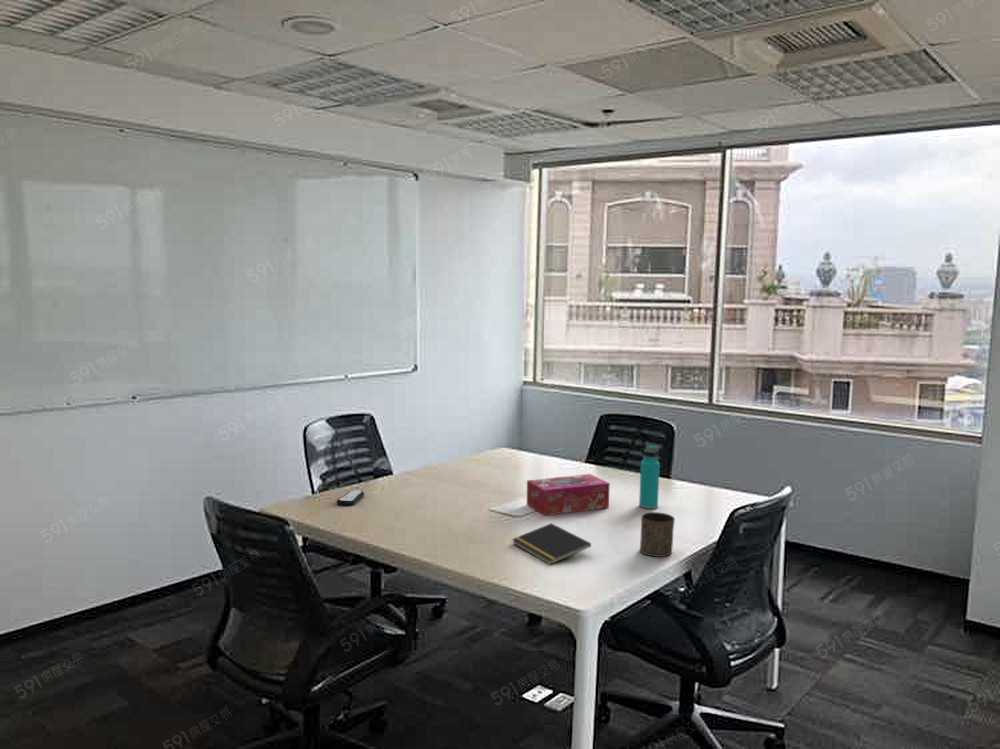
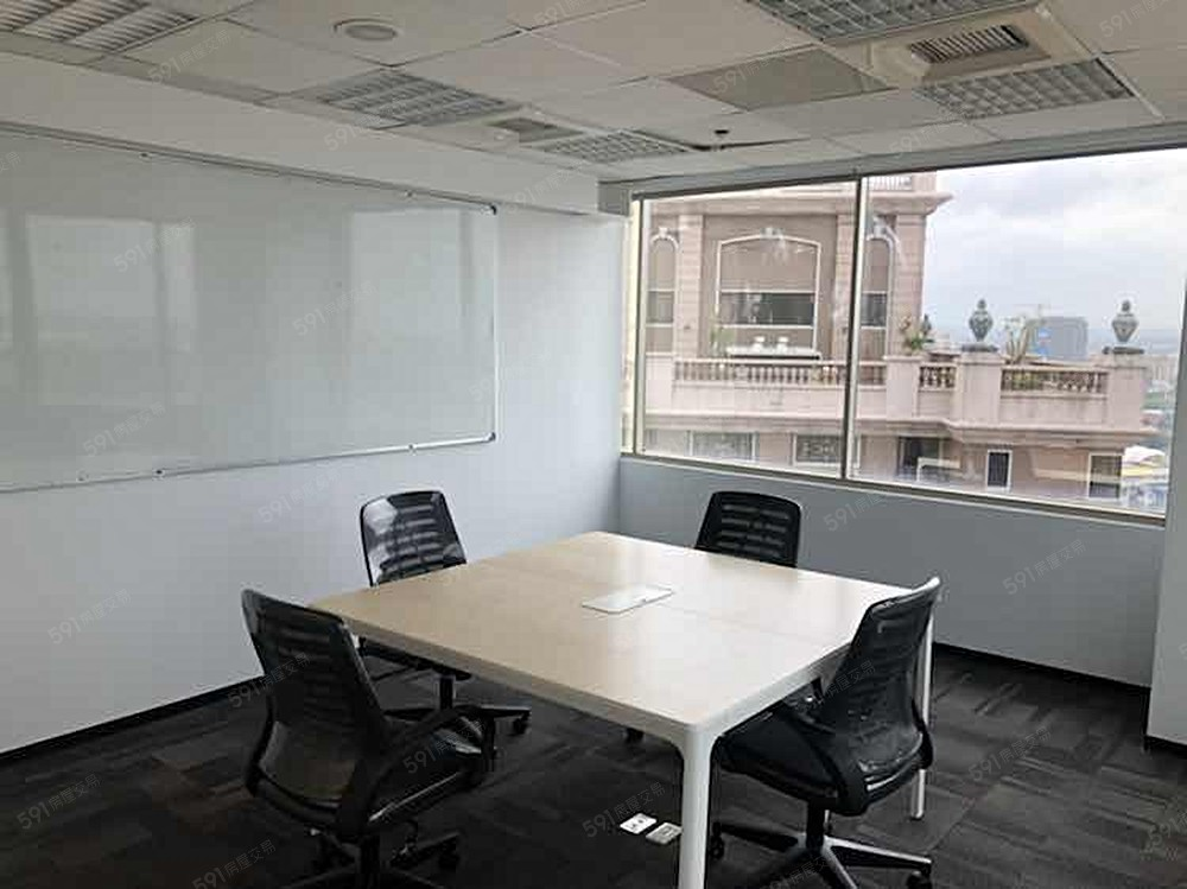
- cup [639,511,676,558]
- notepad [511,522,592,566]
- tissue box [526,473,611,517]
- remote control [336,489,365,507]
- water bottle [638,444,661,510]
